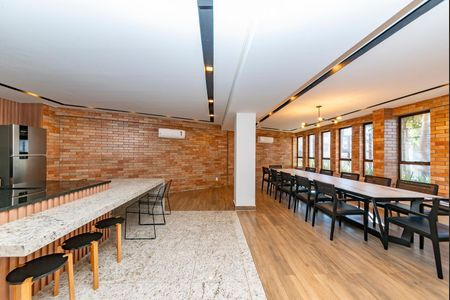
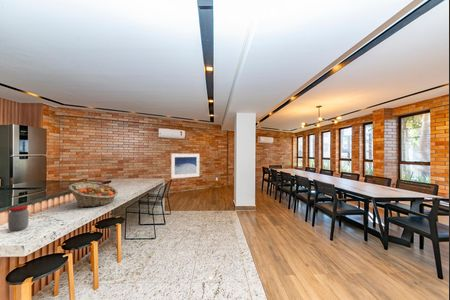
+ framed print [170,153,201,179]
+ fruit basket [68,181,119,208]
+ jar [7,205,30,232]
